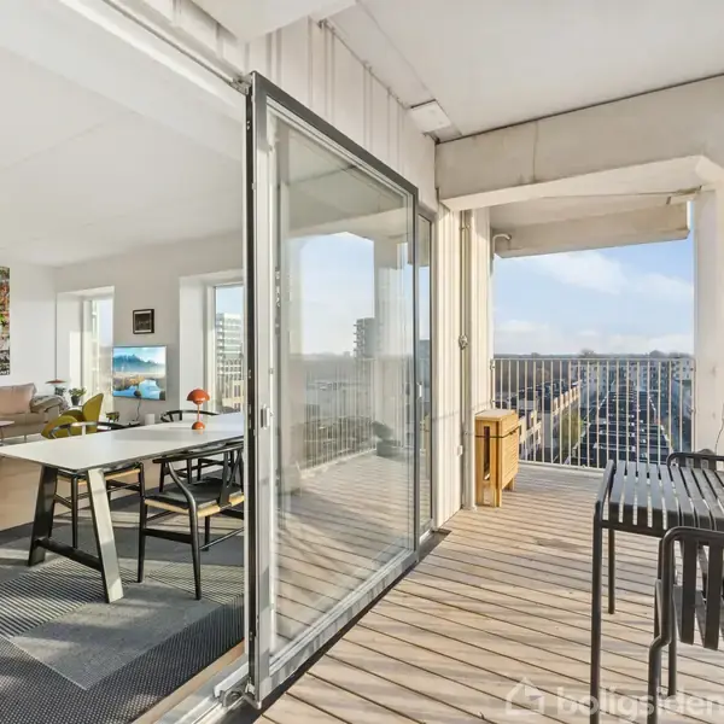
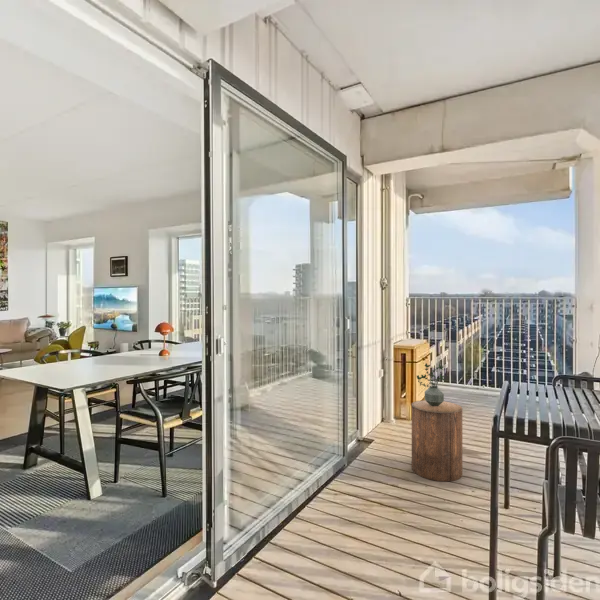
+ potted plant [416,362,446,406]
+ stool [411,399,463,482]
